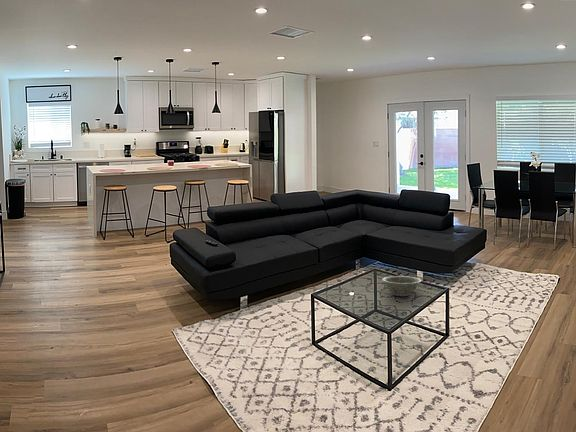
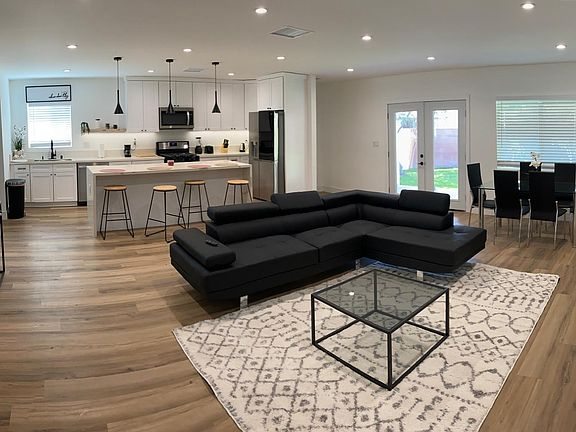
- decorative bowl [381,275,422,297]
